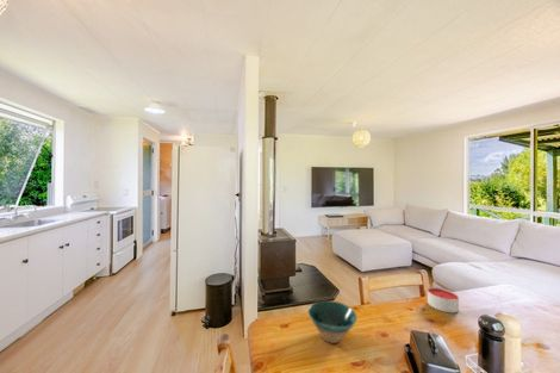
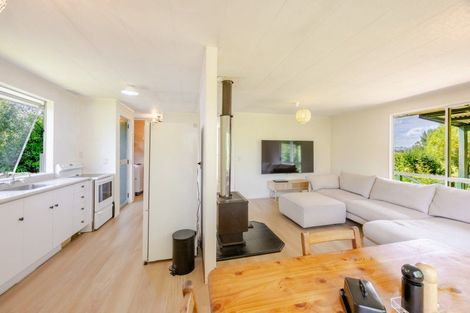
- candle [427,286,460,313]
- bowl [307,299,359,344]
